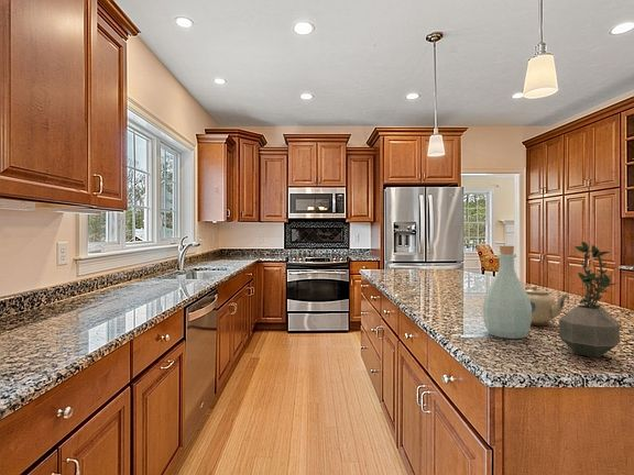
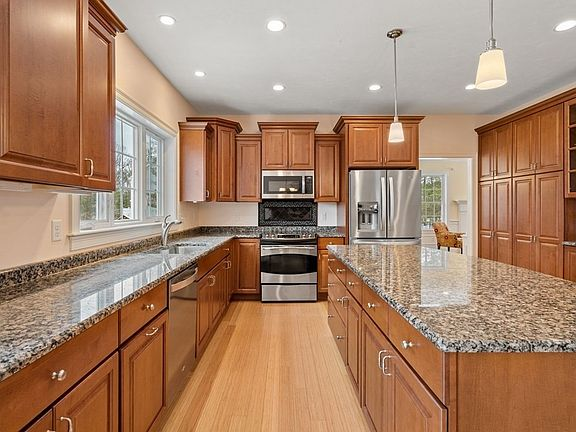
- potted plant [558,240,621,358]
- teapot [525,285,570,327]
- bottle [482,245,532,340]
